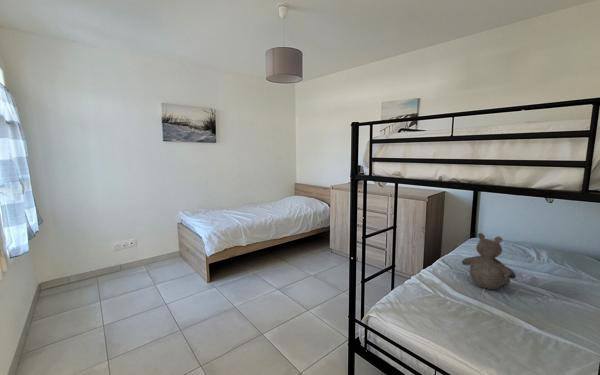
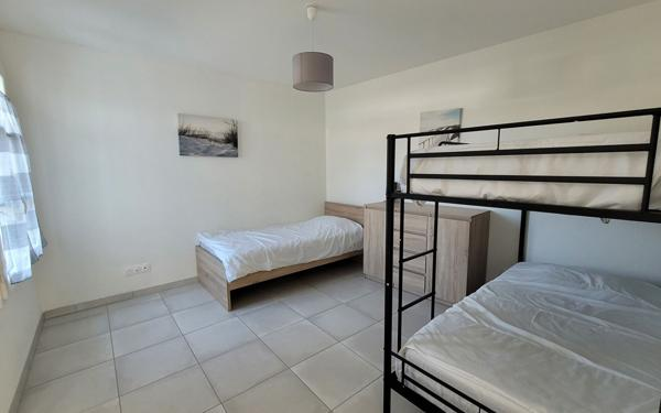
- teddy bear [461,232,517,290]
